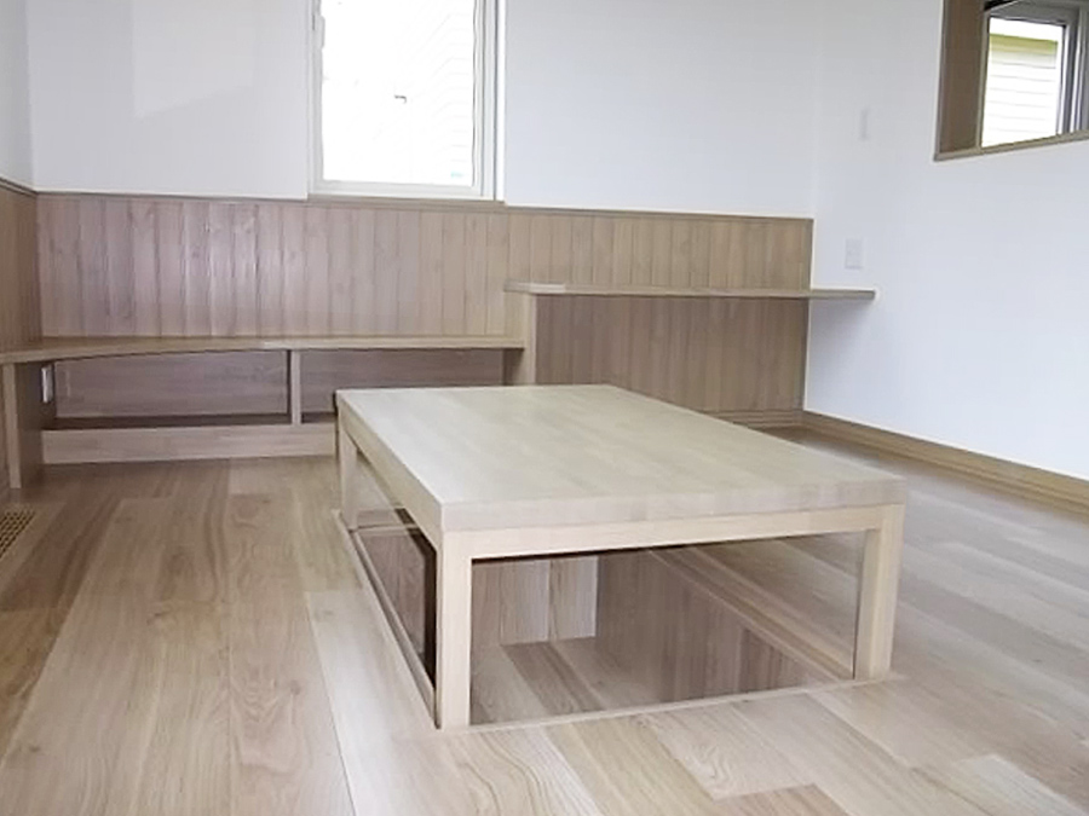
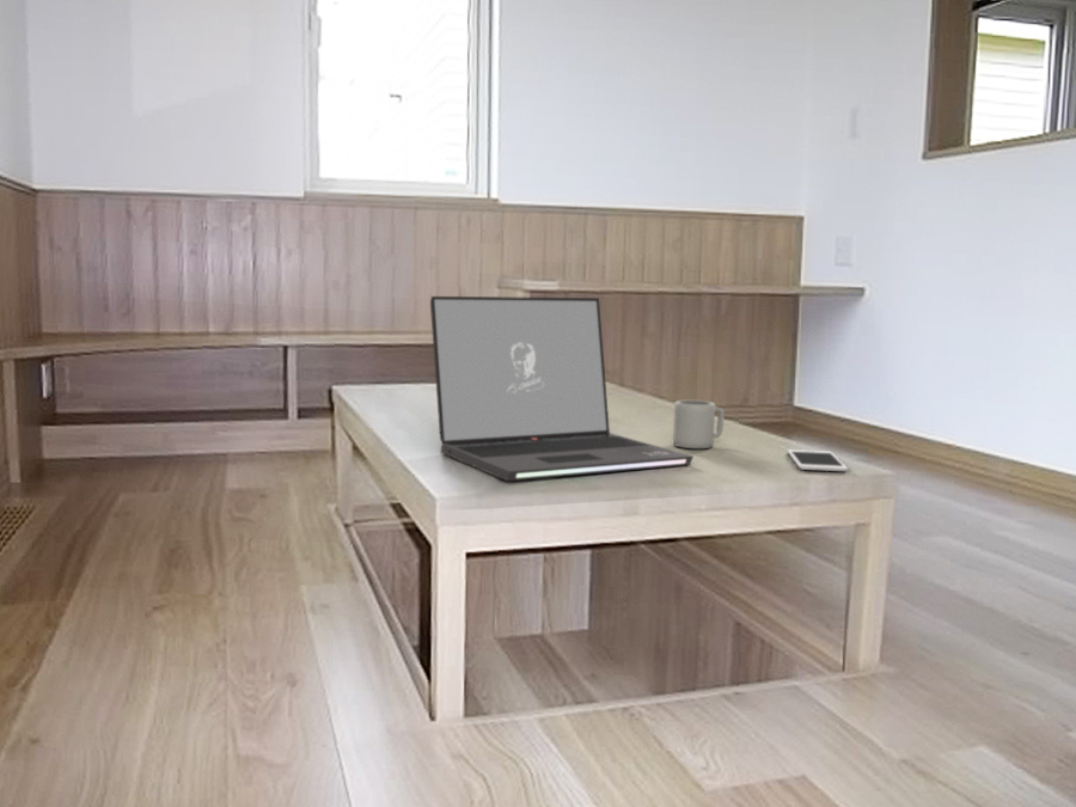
+ laptop [429,295,695,482]
+ cell phone [787,448,849,472]
+ cup [672,399,726,450]
